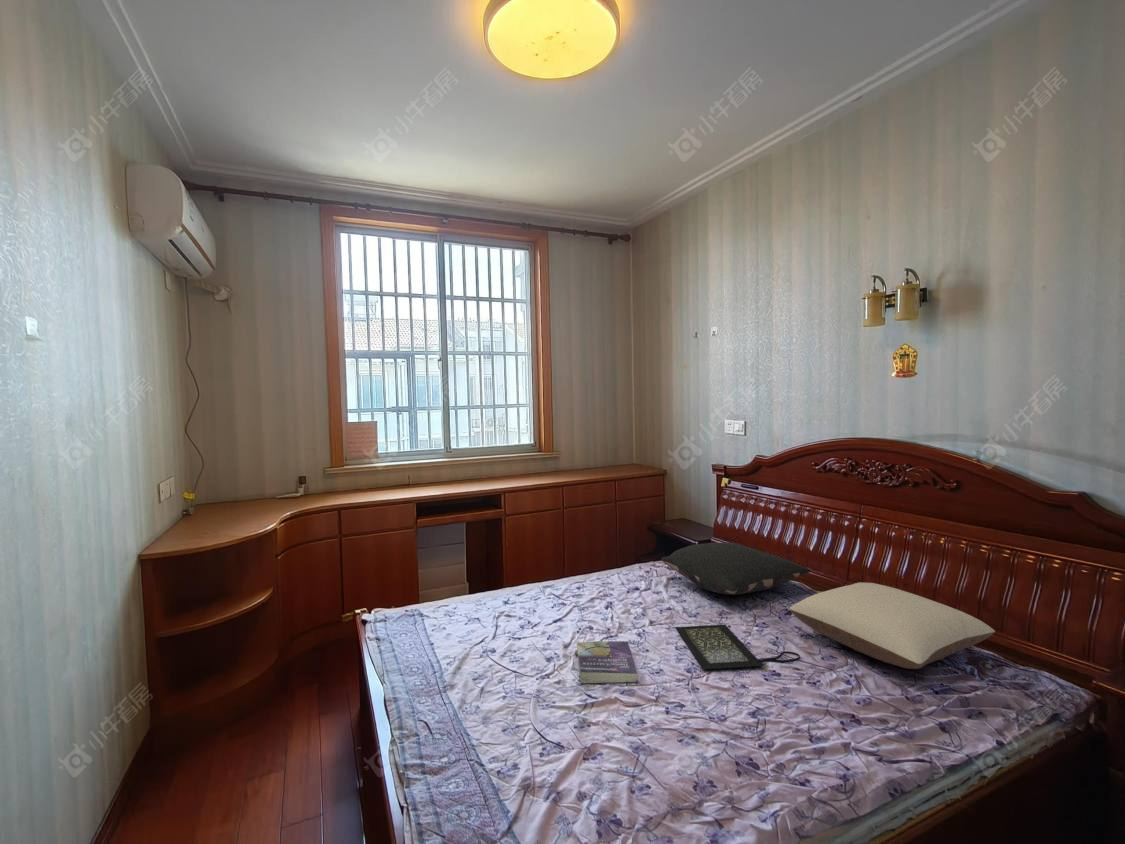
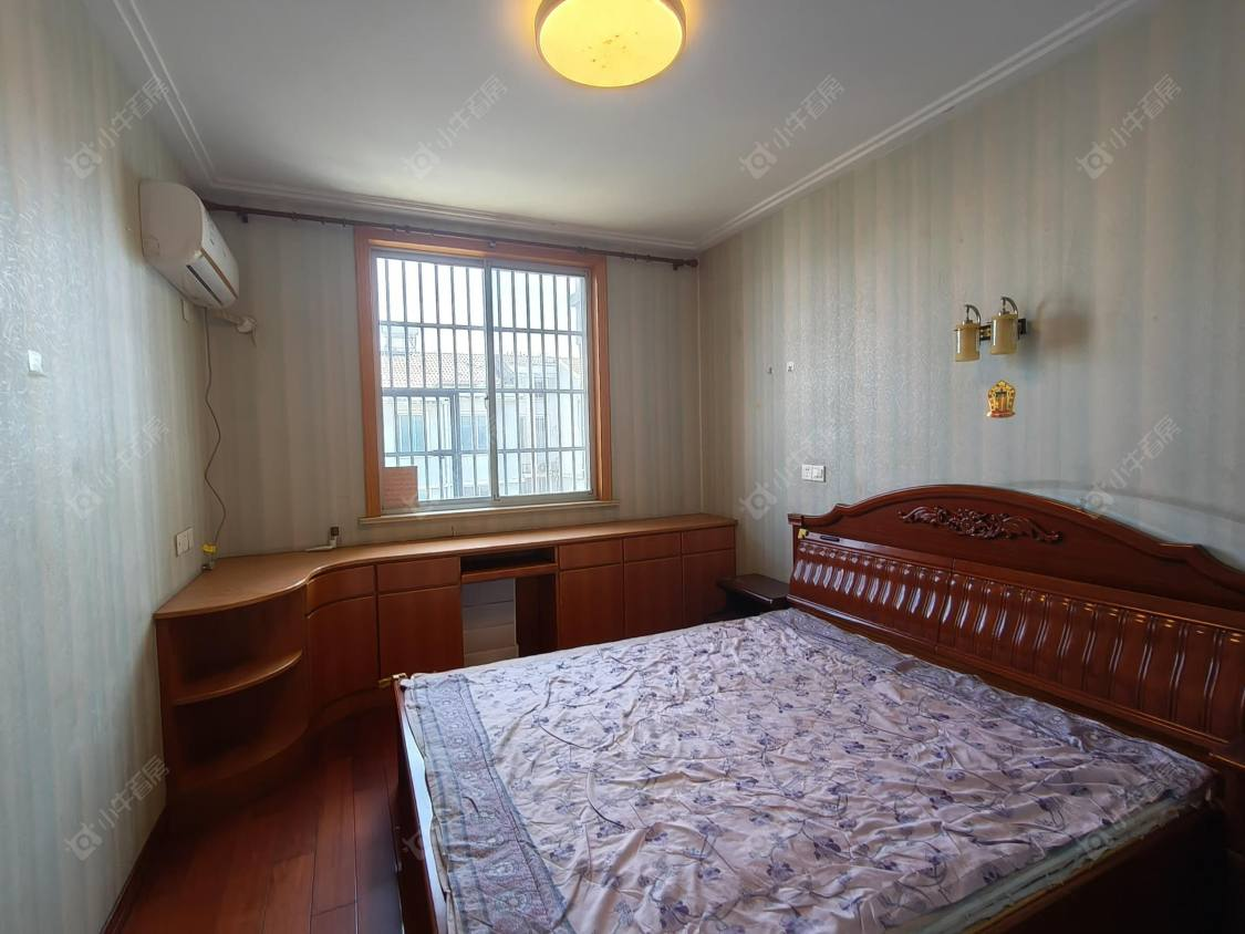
- clutch bag [674,624,801,673]
- pillow [788,581,996,670]
- book [574,640,639,684]
- pillow [660,541,812,596]
